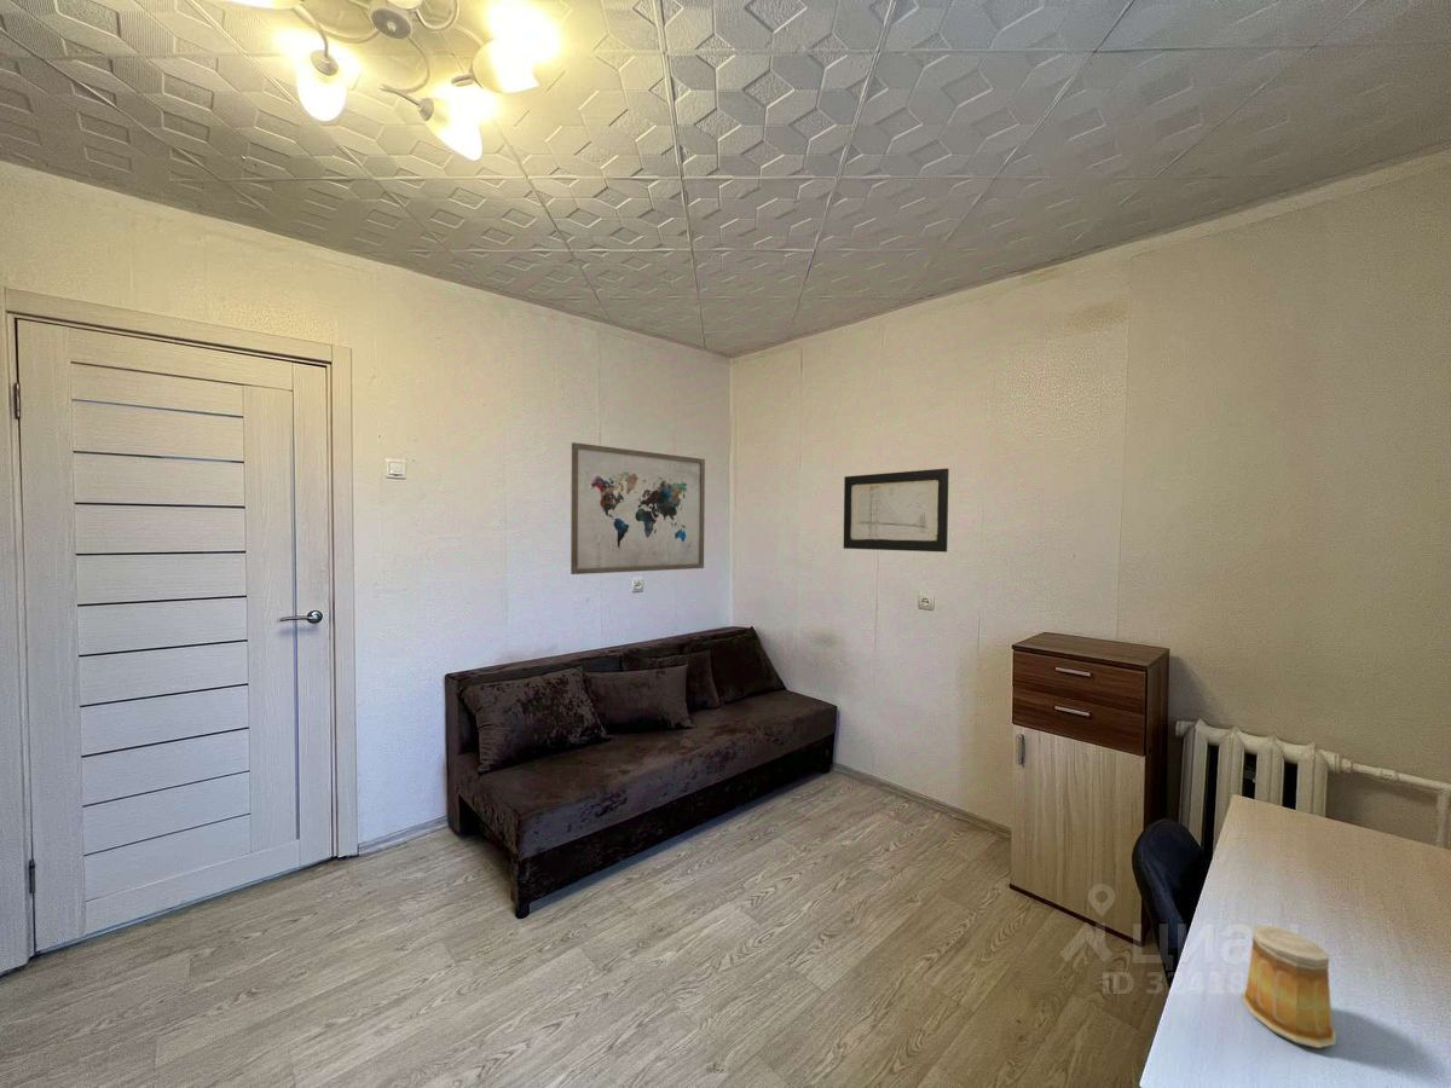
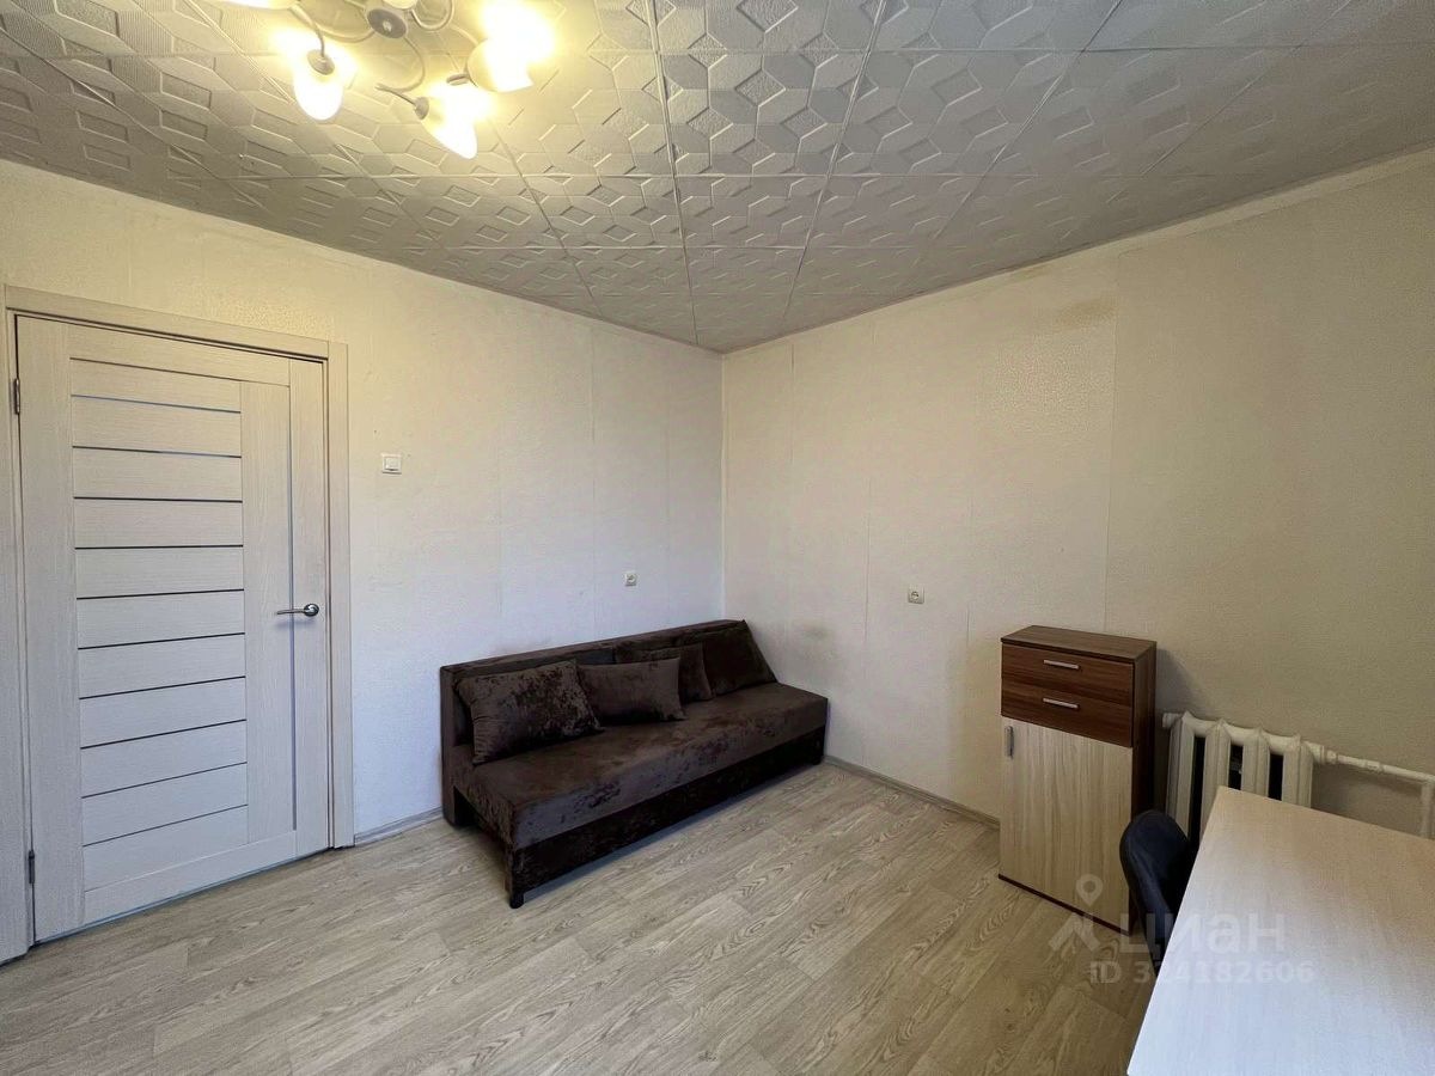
- wall art [843,467,950,554]
- mug [1241,924,1337,1049]
- wall art [570,441,706,575]
